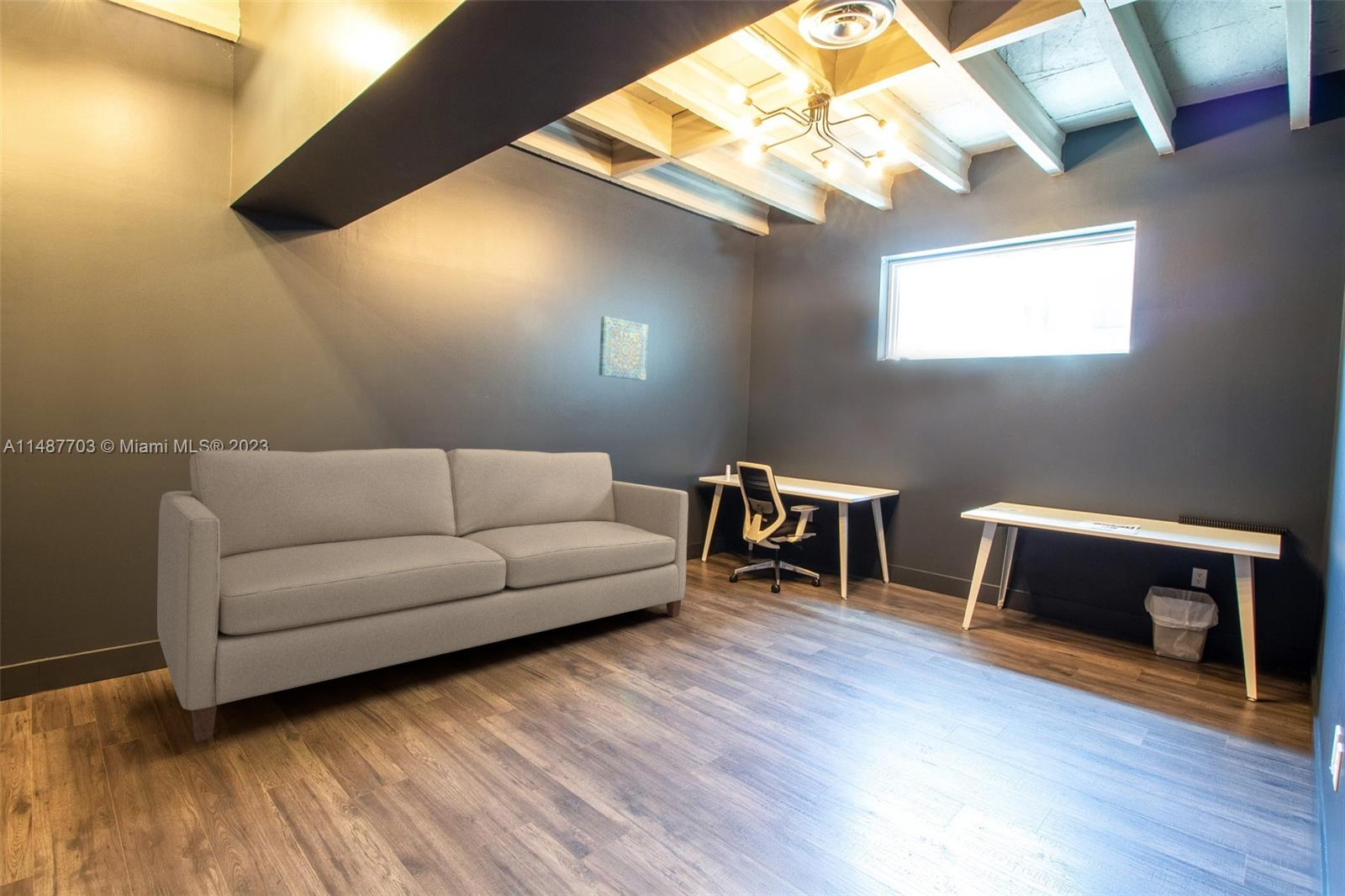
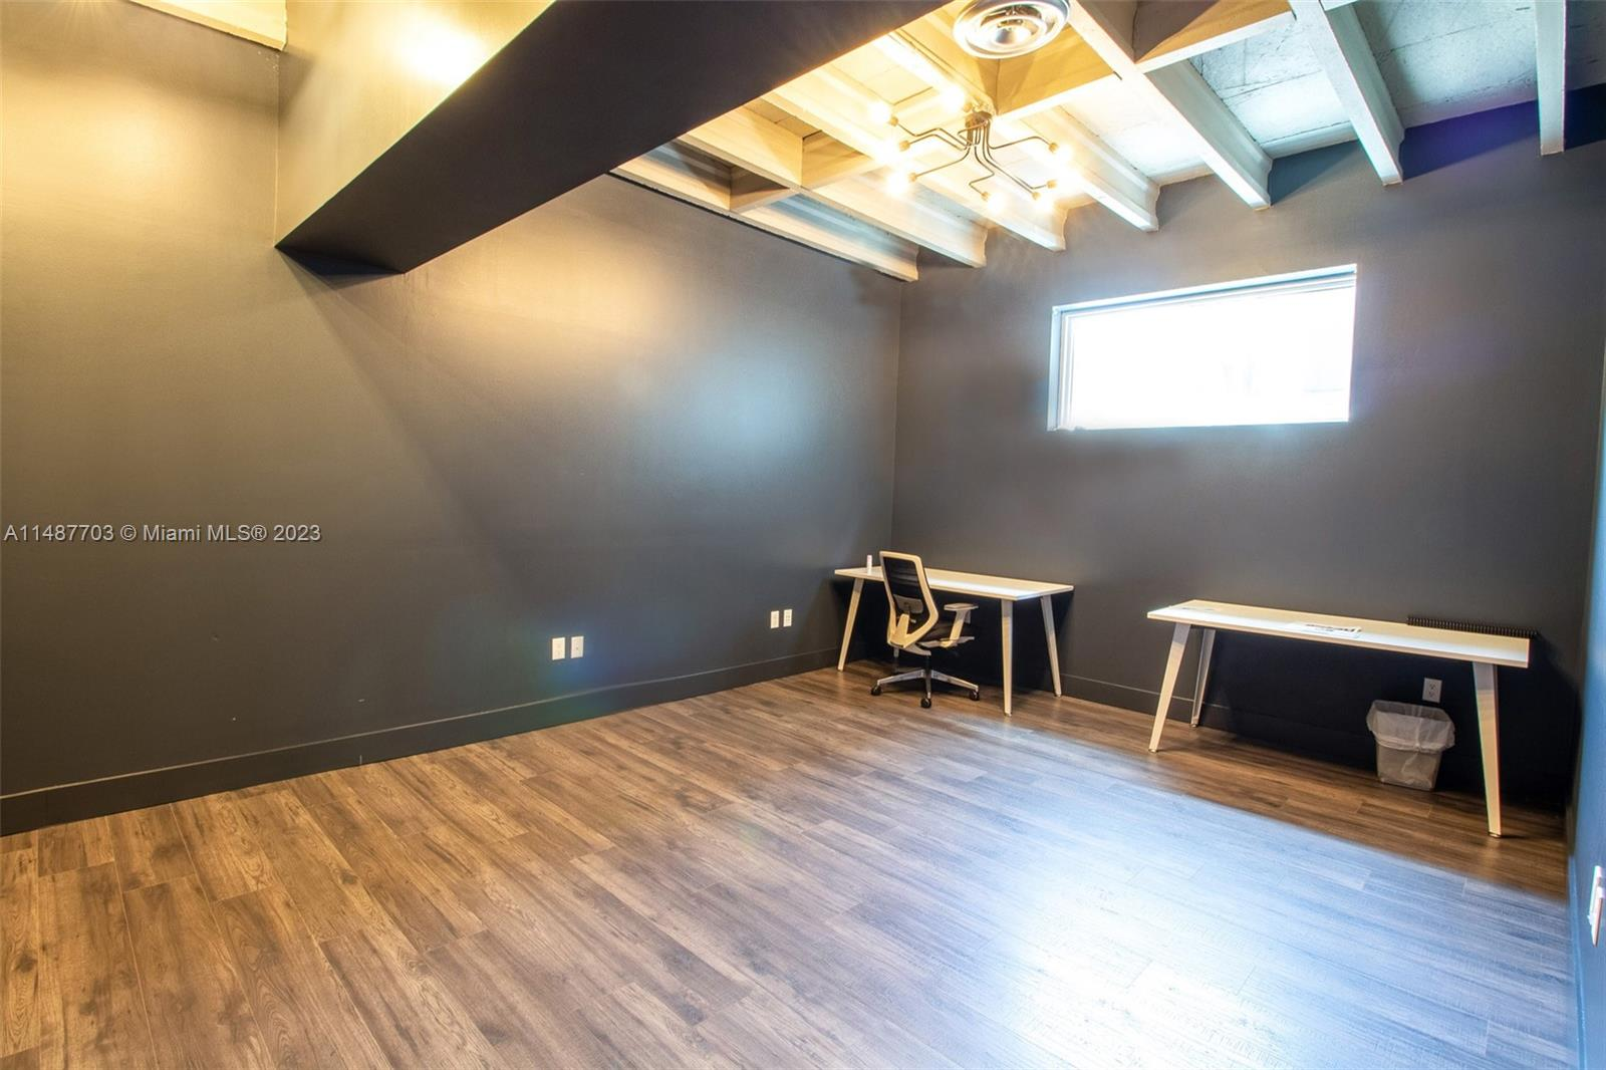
- wall art [599,315,649,382]
- sofa [156,447,689,743]
